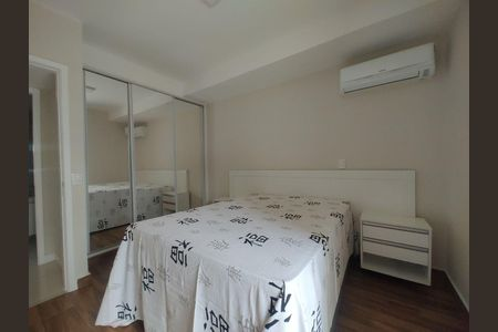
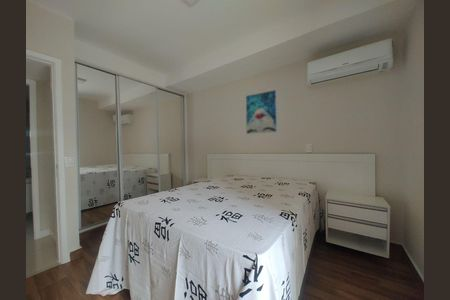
+ wall art [245,89,278,135]
